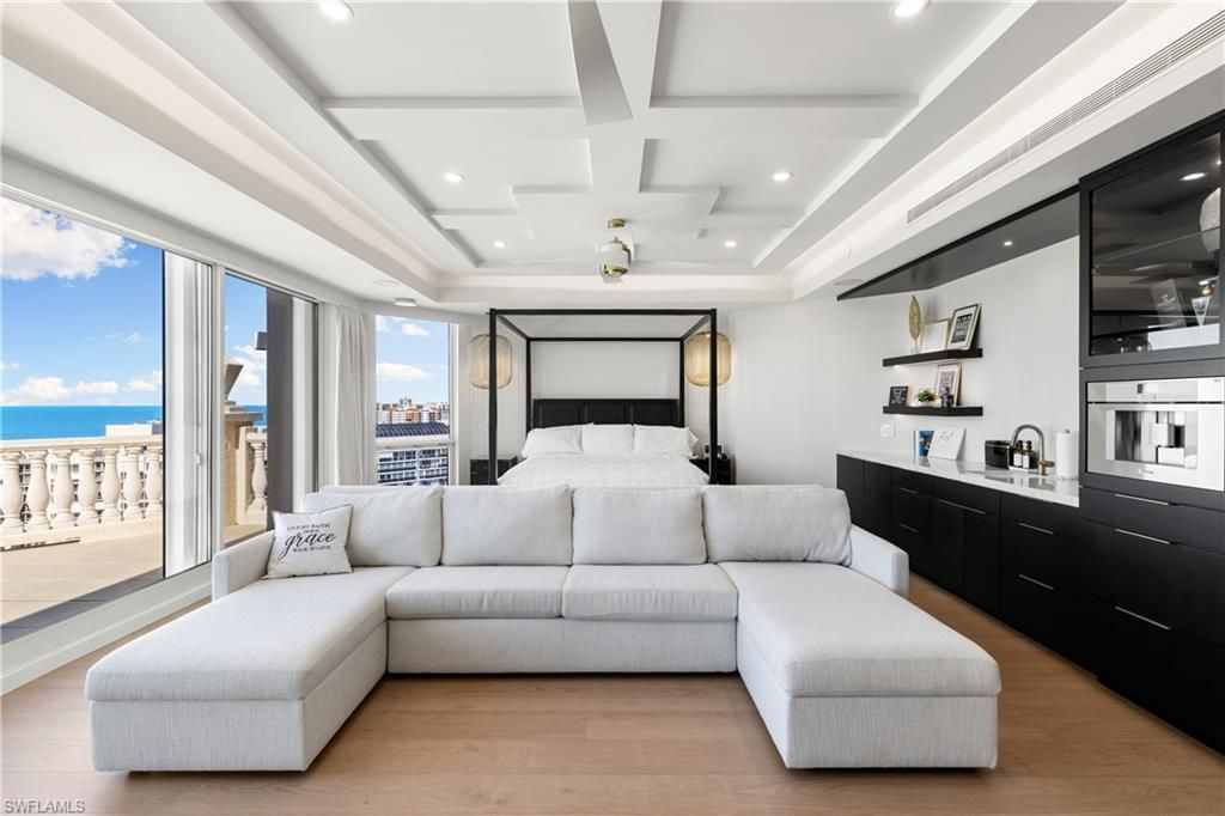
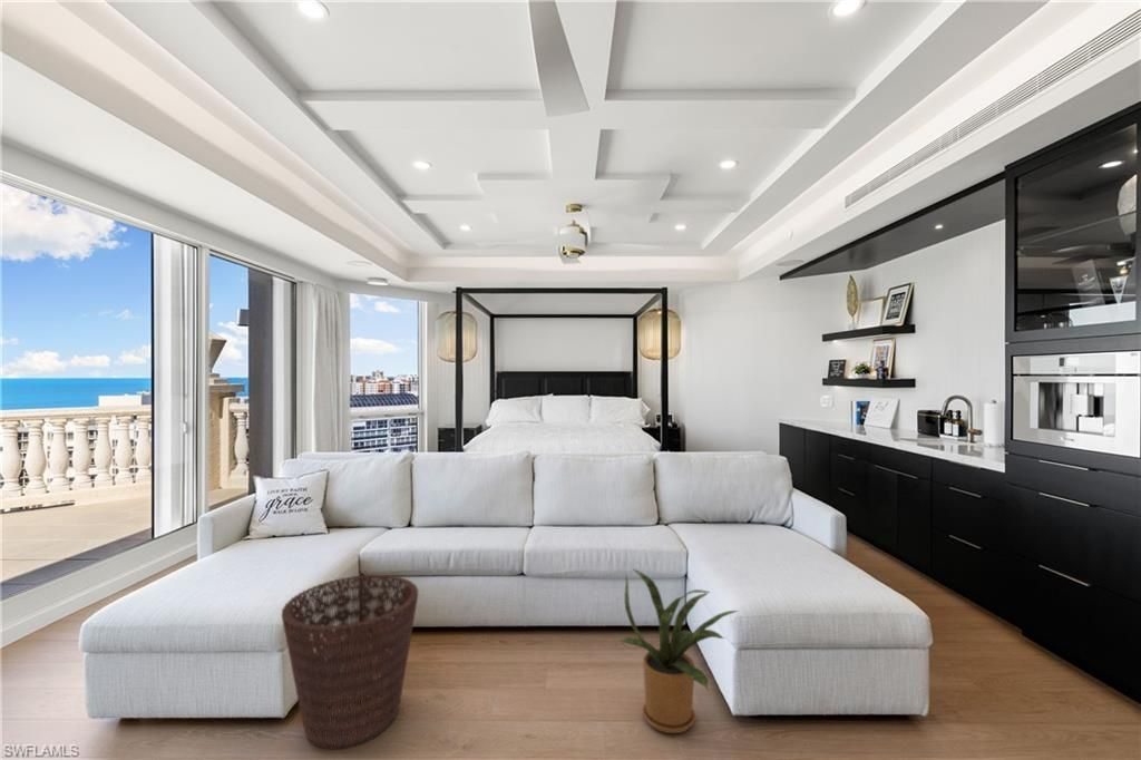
+ house plant [618,568,740,734]
+ basket [281,574,419,750]
